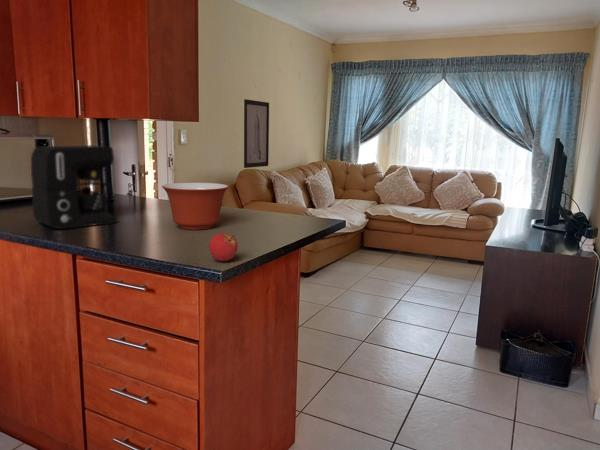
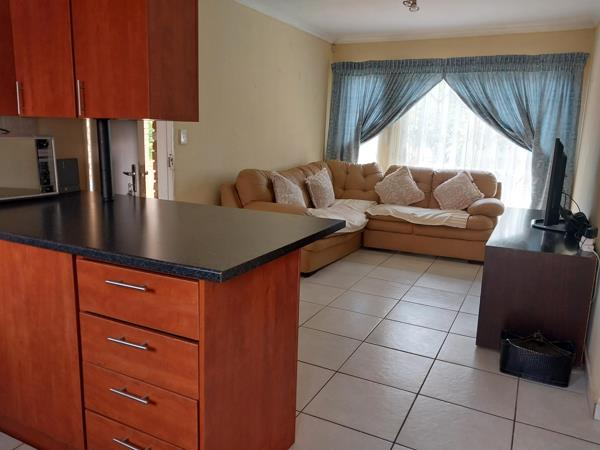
- fruit [208,233,239,262]
- mixing bowl [161,182,230,231]
- coffee maker [30,144,118,230]
- wall art [243,98,270,169]
